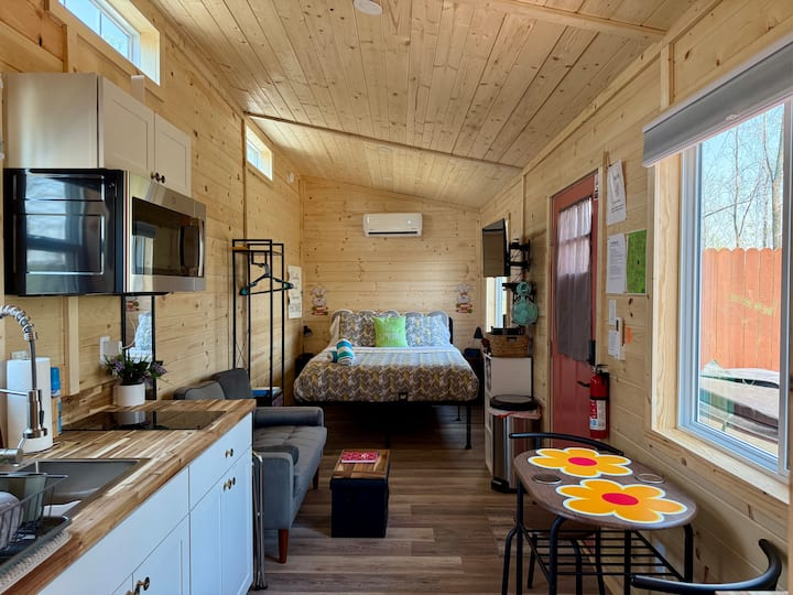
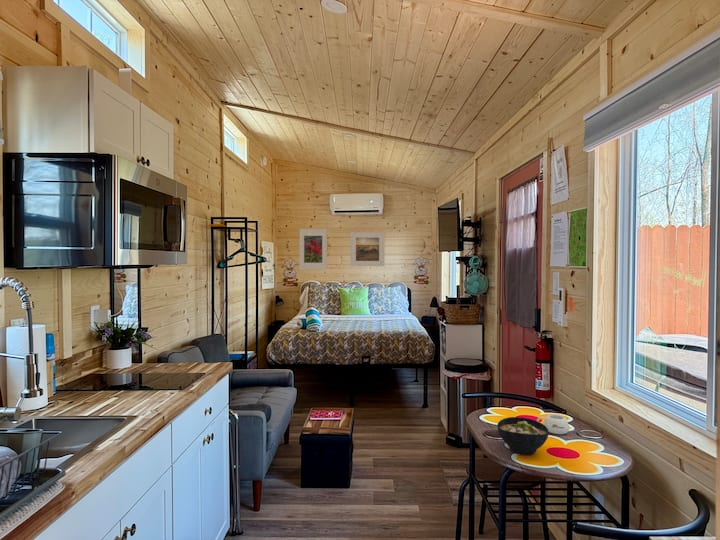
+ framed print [350,231,386,267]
+ mug [536,413,570,435]
+ bowl [497,416,550,456]
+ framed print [298,228,328,271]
